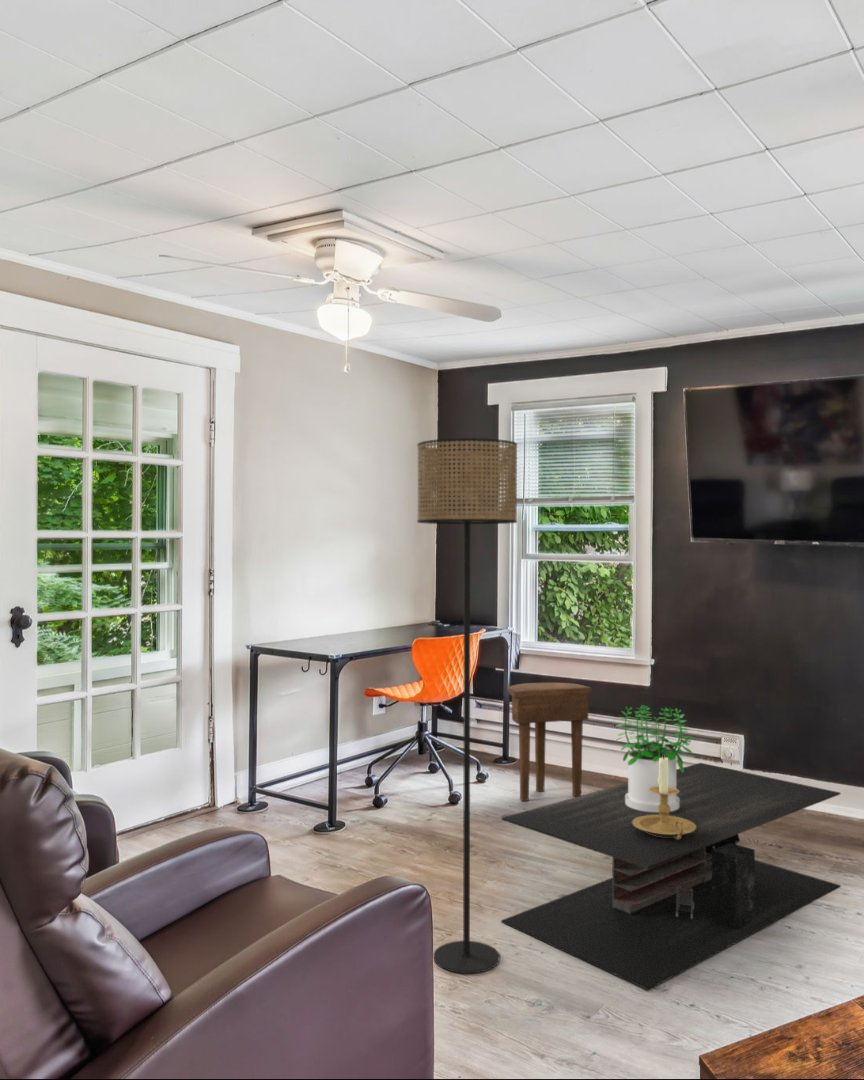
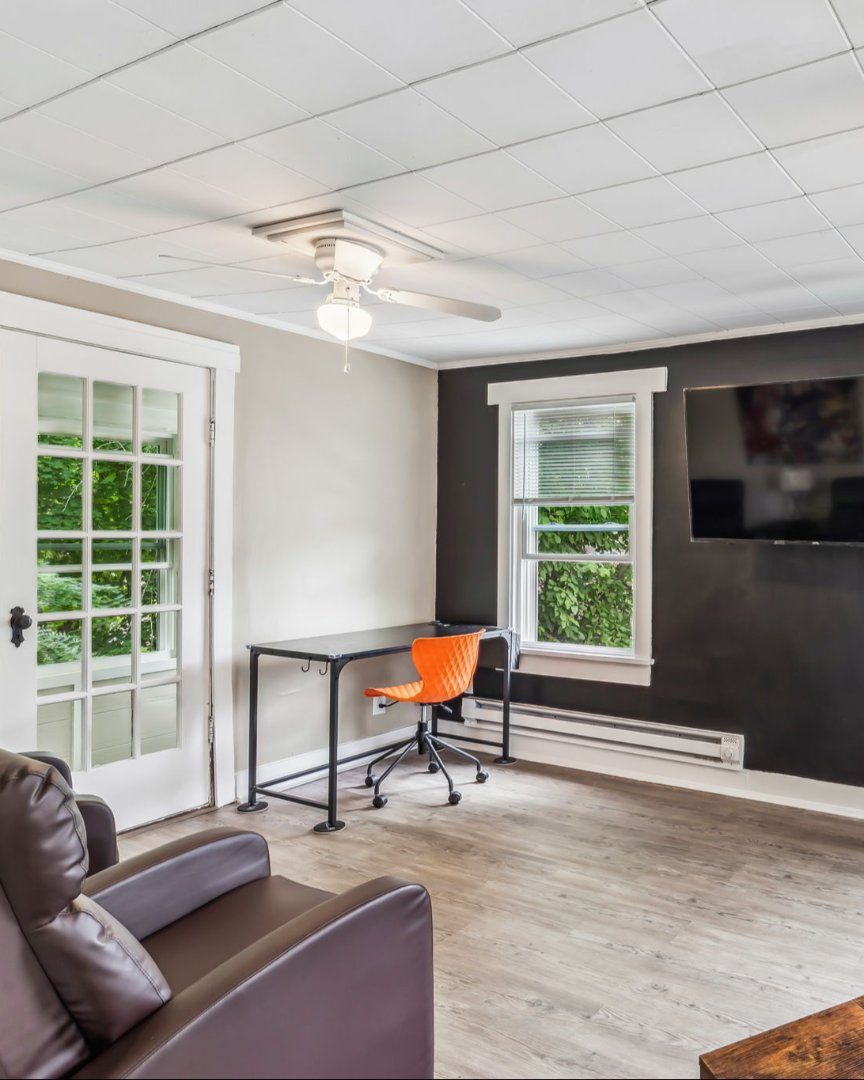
- side table [508,682,593,802]
- floor lamp [416,437,518,974]
- potted plant [614,704,694,812]
- coffee table [500,762,842,991]
- candle holder [632,755,696,839]
